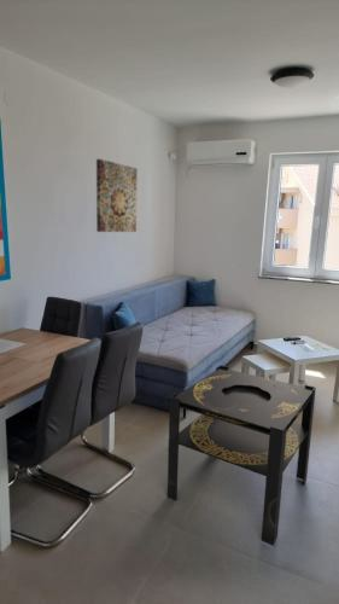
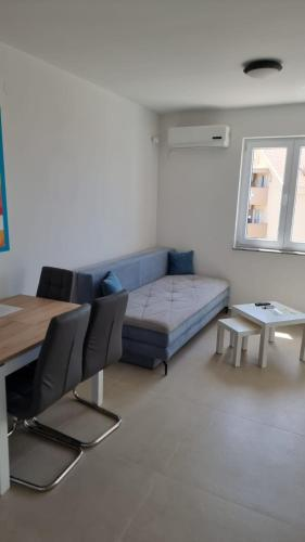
- side table [166,364,317,546]
- wall art [95,158,138,233]
